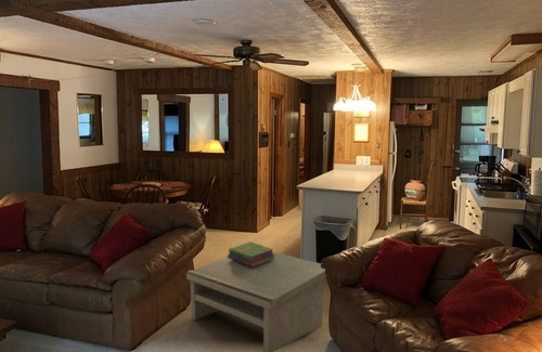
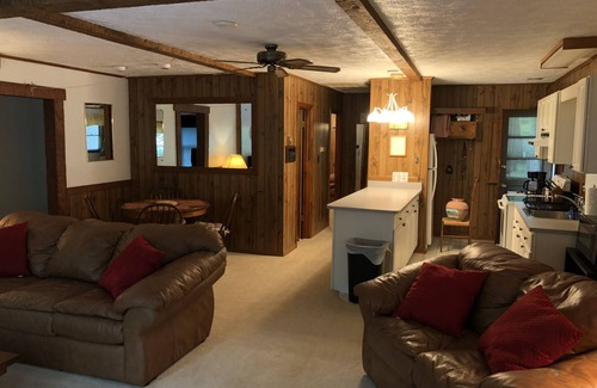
- stack of books [227,240,274,268]
- coffee table [185,251,327,352]
